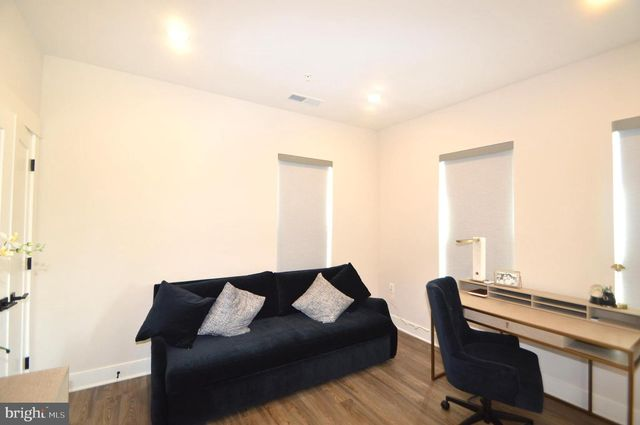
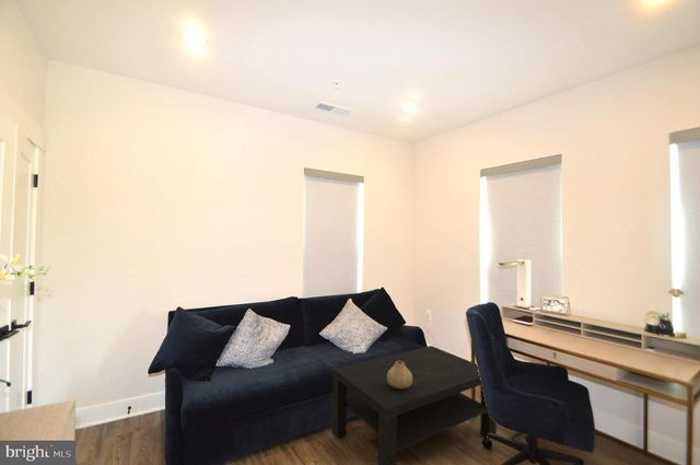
+ vase [387,361,412,388]
+ coffee table [331,345,498,465]
